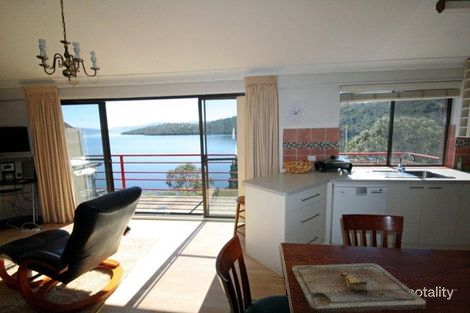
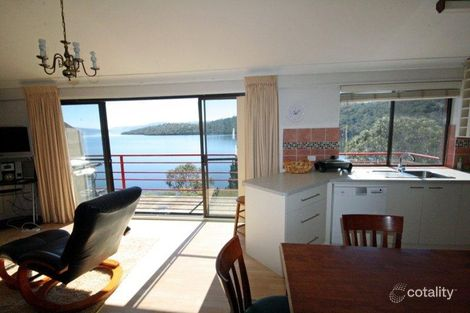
- cutting board [291,262,427,313]
